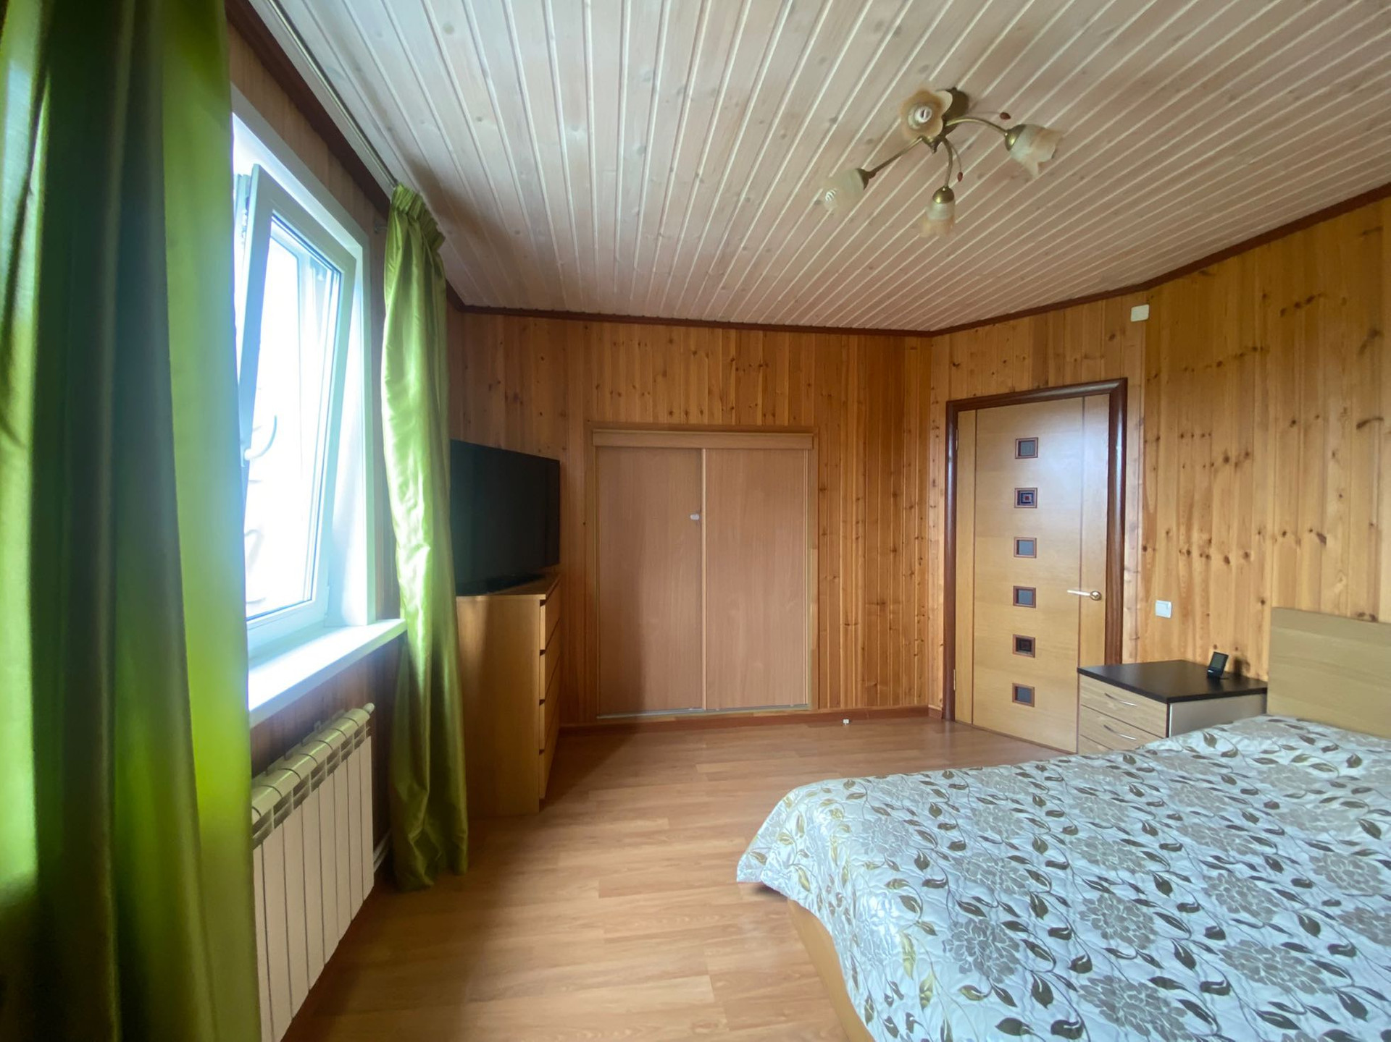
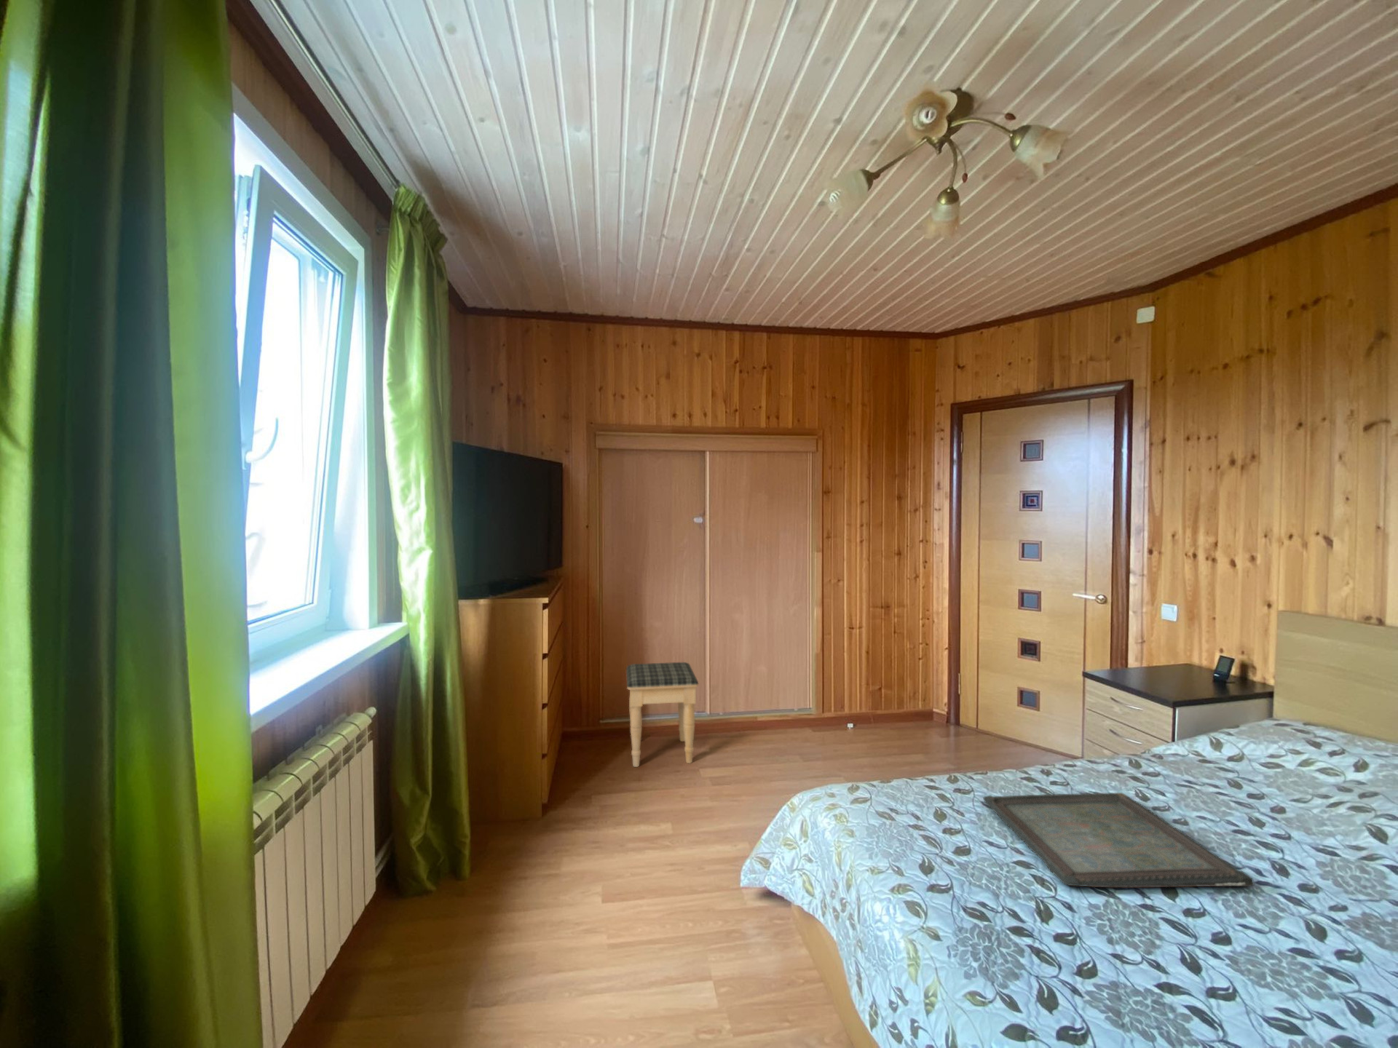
+ serving tray [982,792,1255,888]
+ footstool [625,662,699,767]
